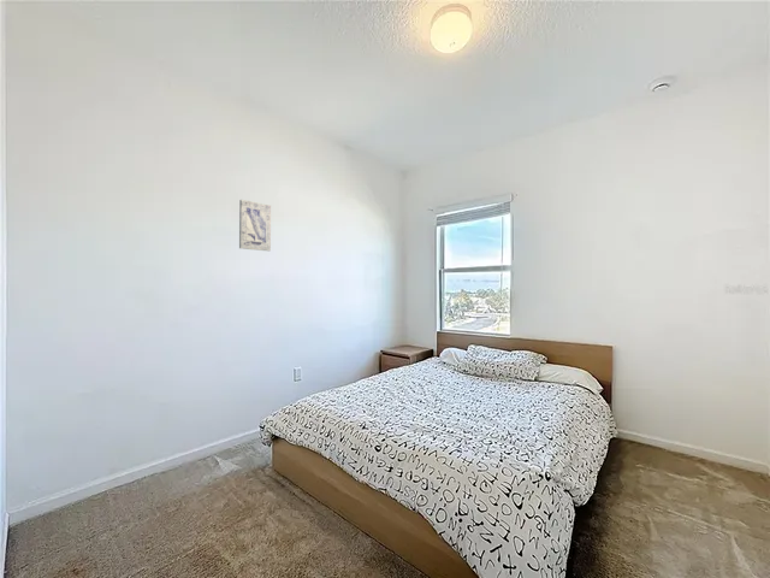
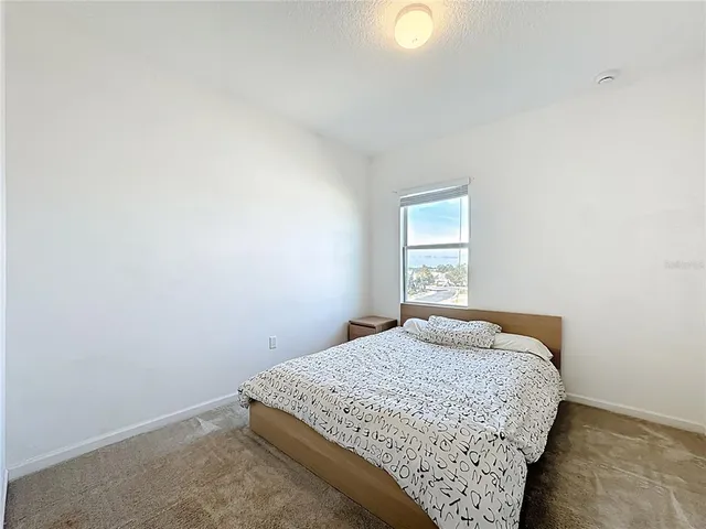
- wall art [238,199,272,252]
